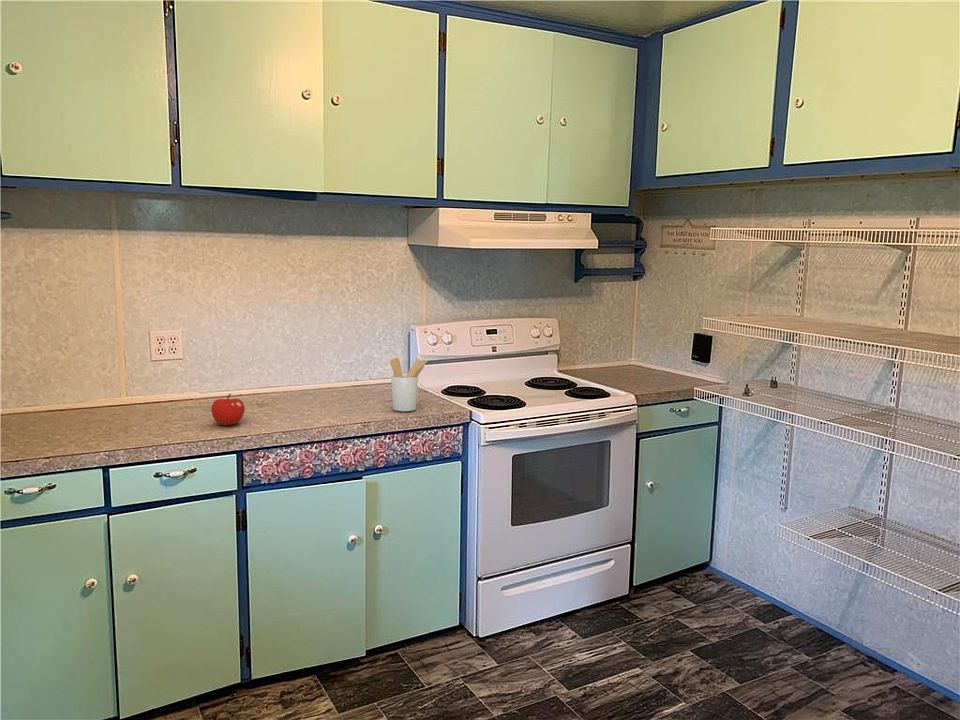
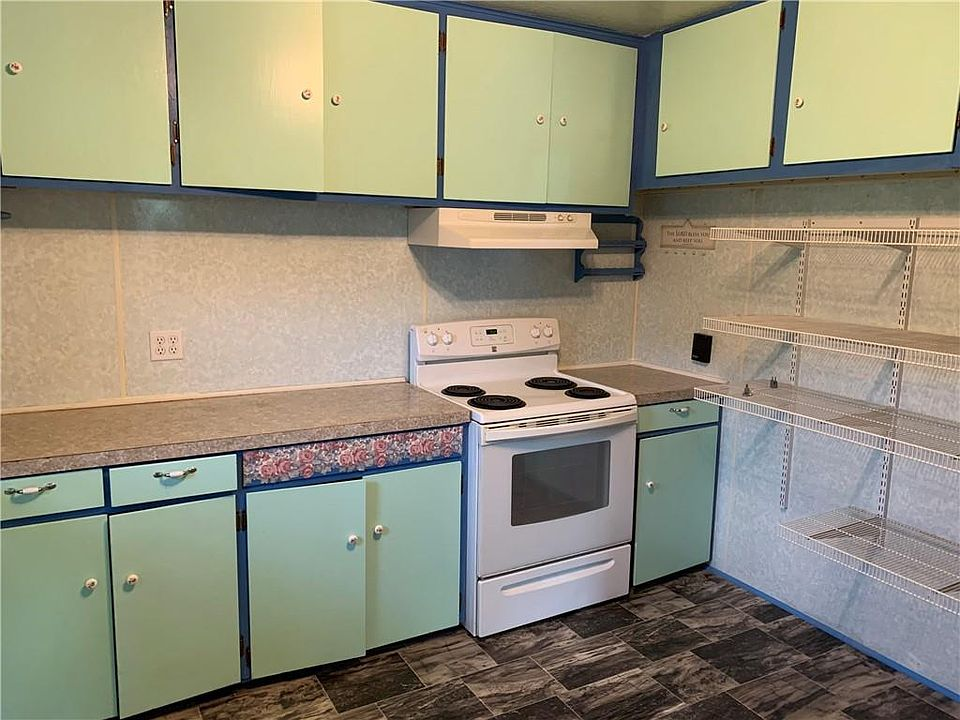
- fruit [210,393,246,426]
- utensil holder [390,357,428,412]
